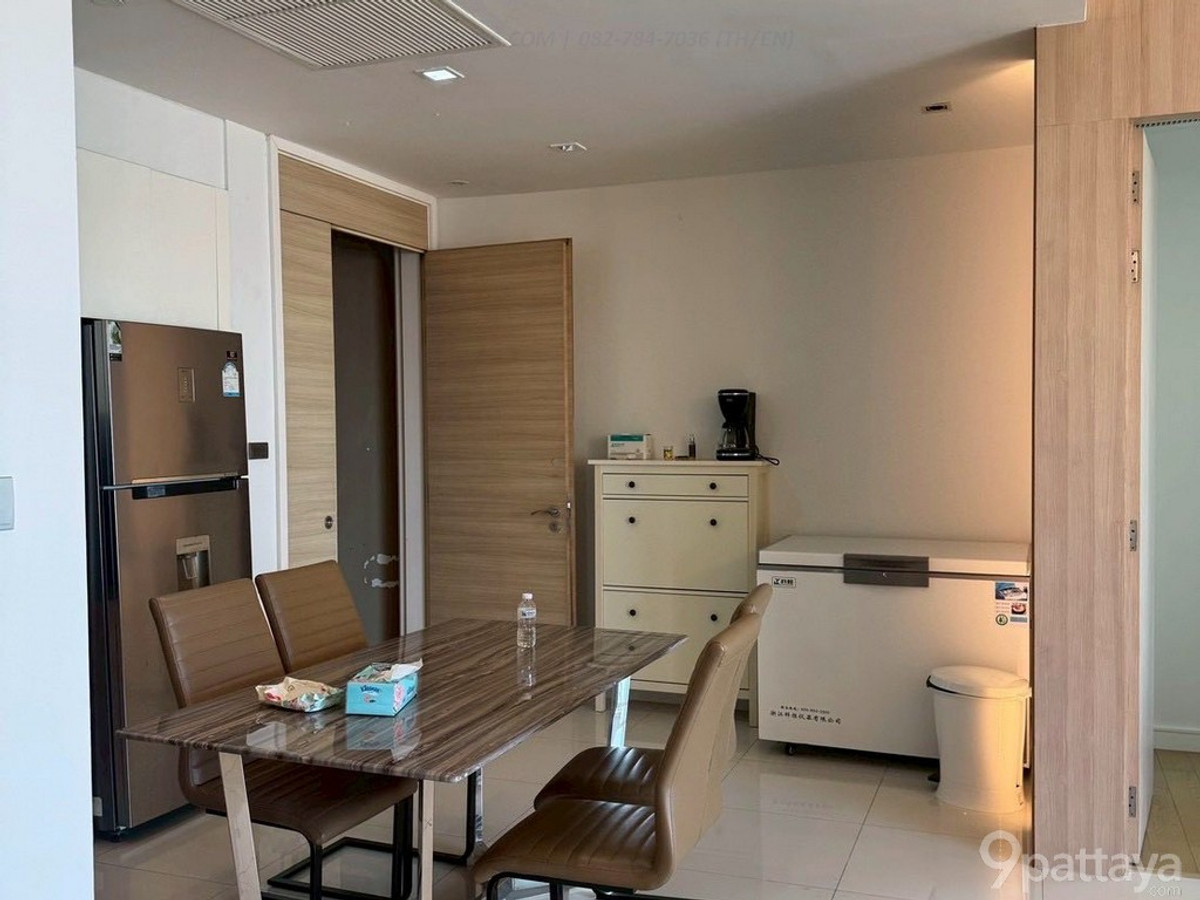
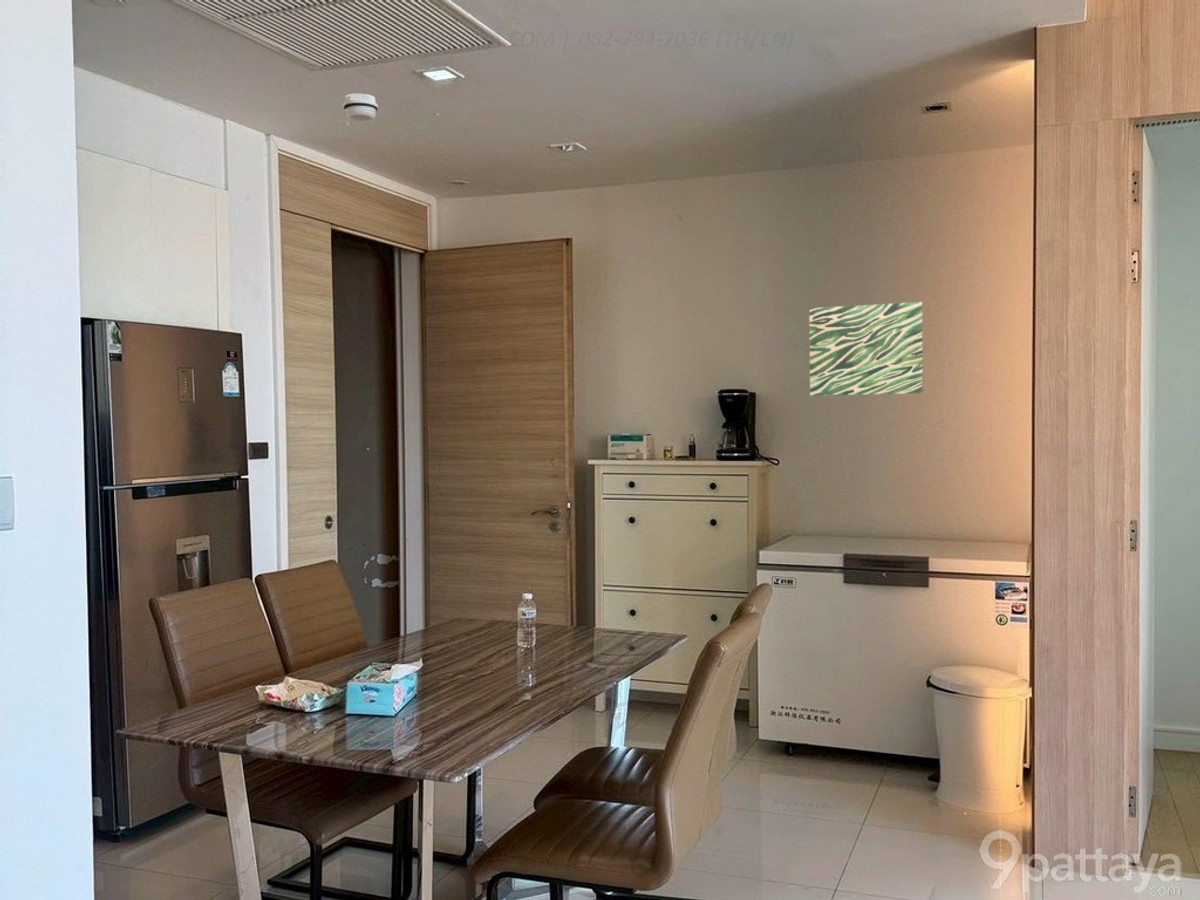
+ smoke detector [342,93,379,122]
+ wall art [808,301,924,397]
